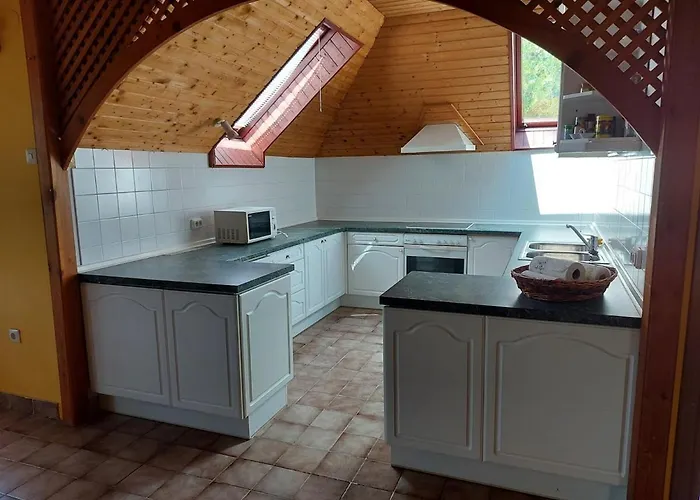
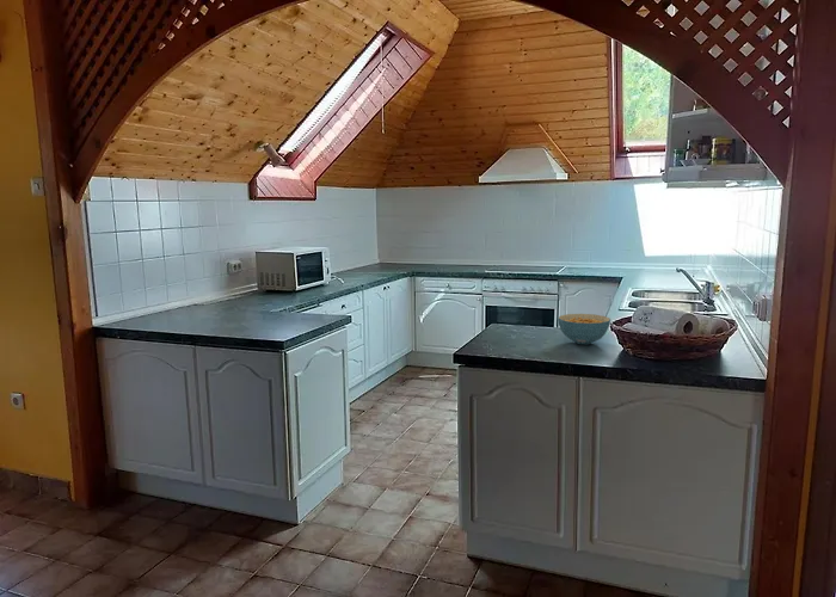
+ cereal bowl [557,313,611,345]
